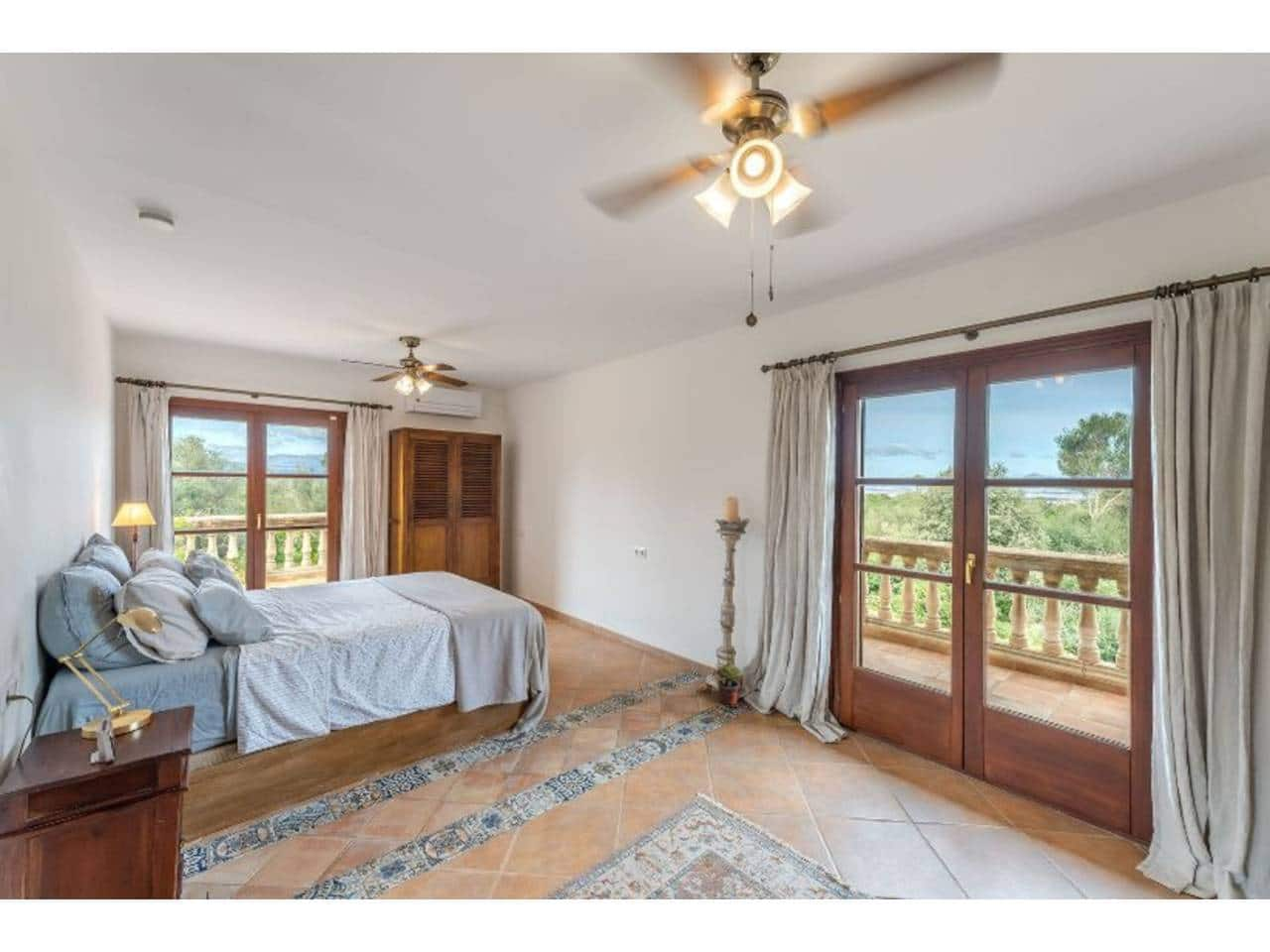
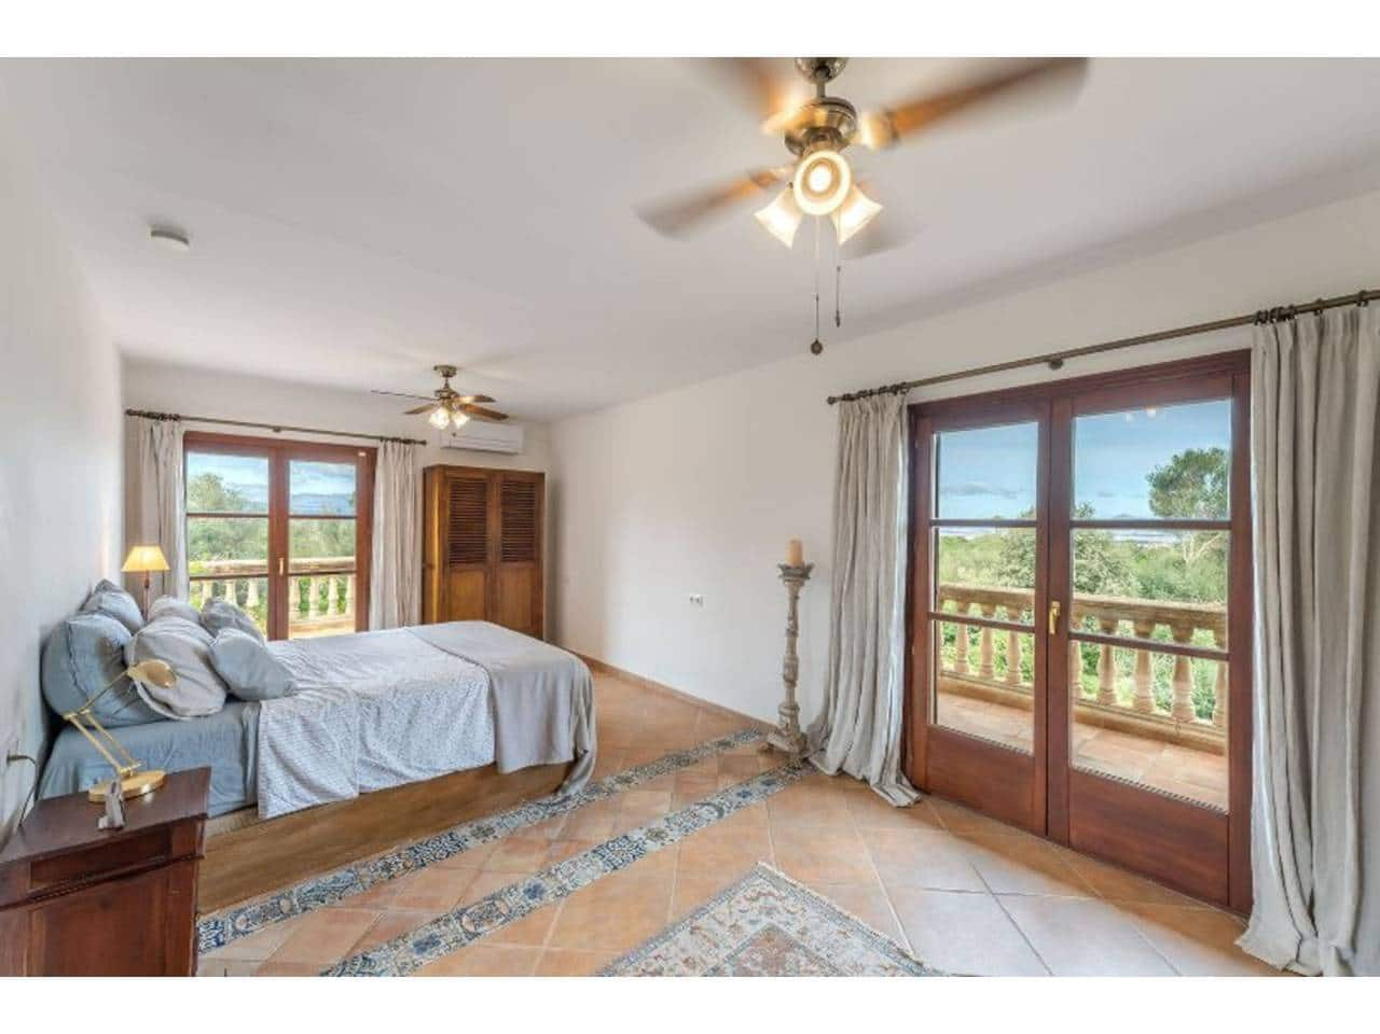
- potted plant [712,660,745,705]
